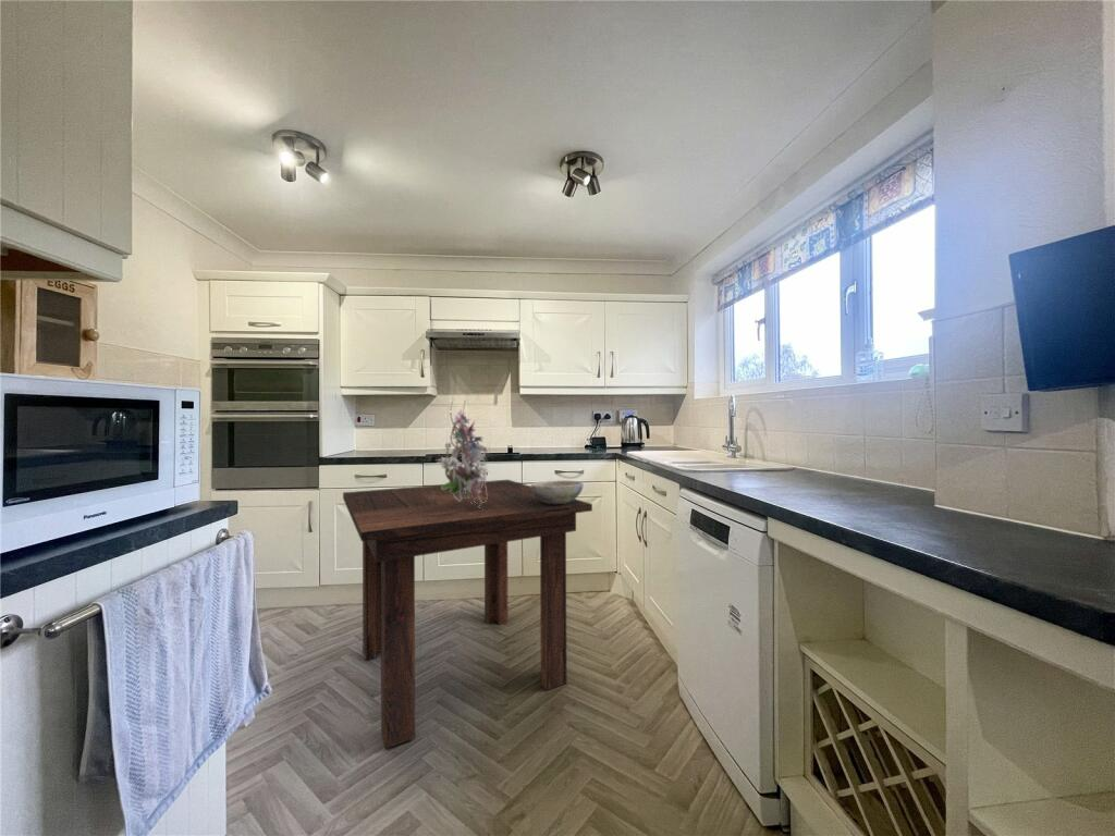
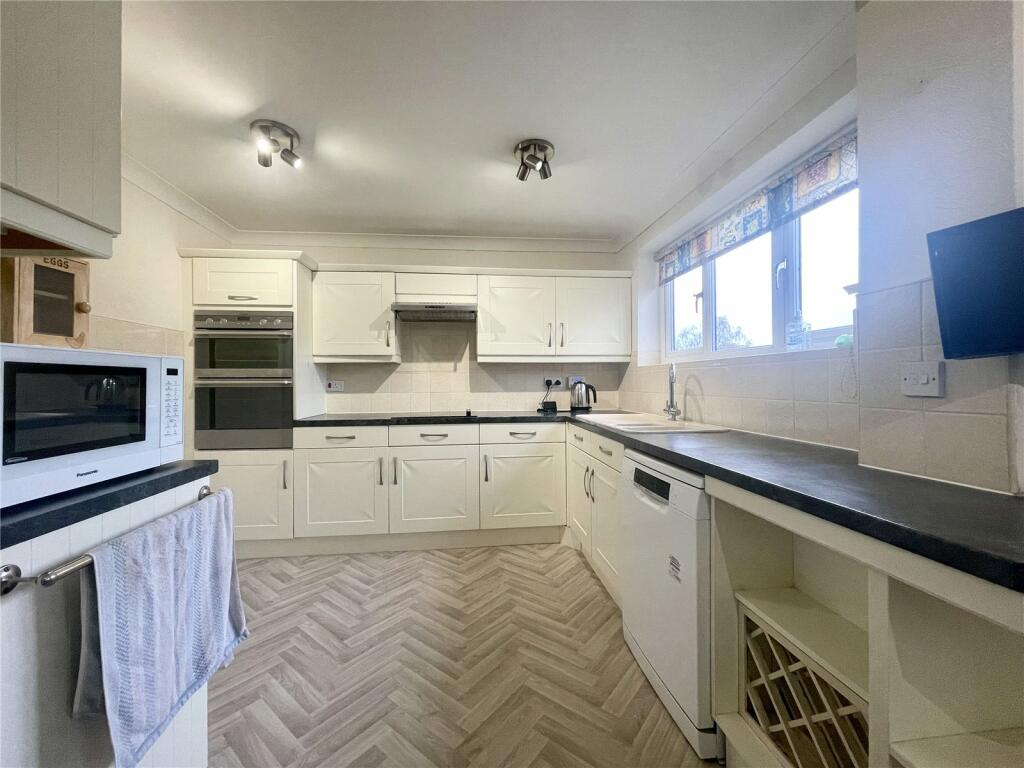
- bouquet [424,398,498,511]
- bowl [530,479,585,504]
- dining table [342,479,593,750]
